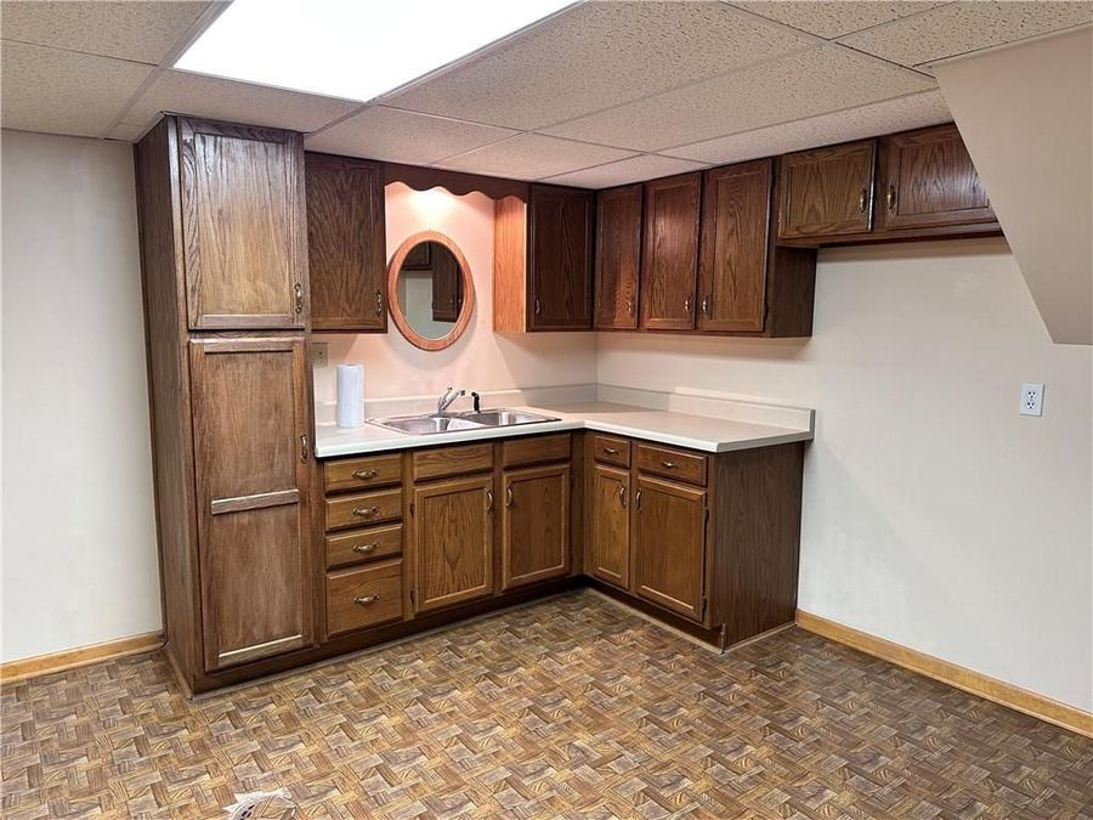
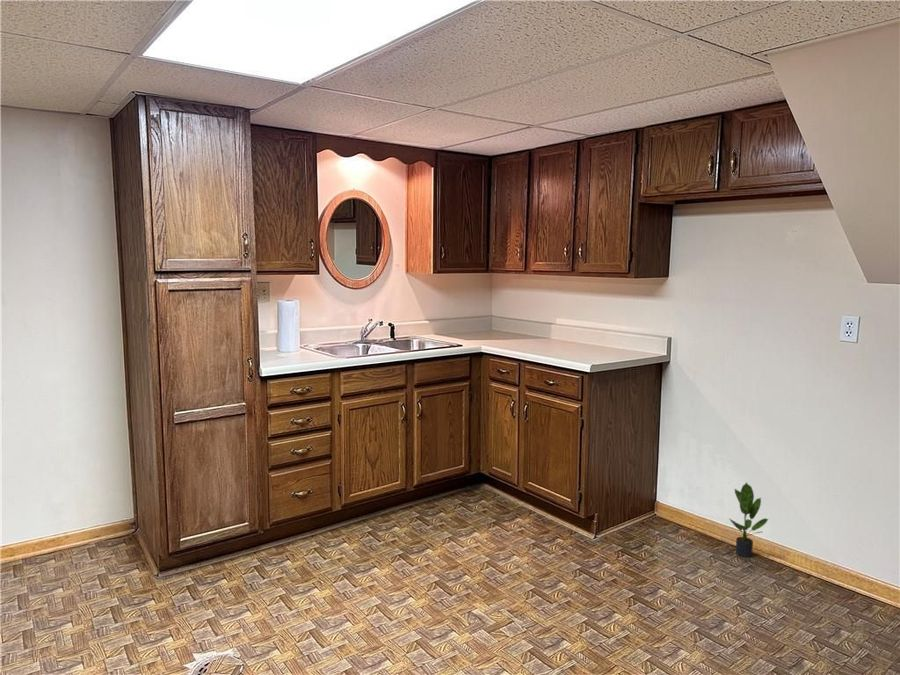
+ potted plant [729,481,769,558]
